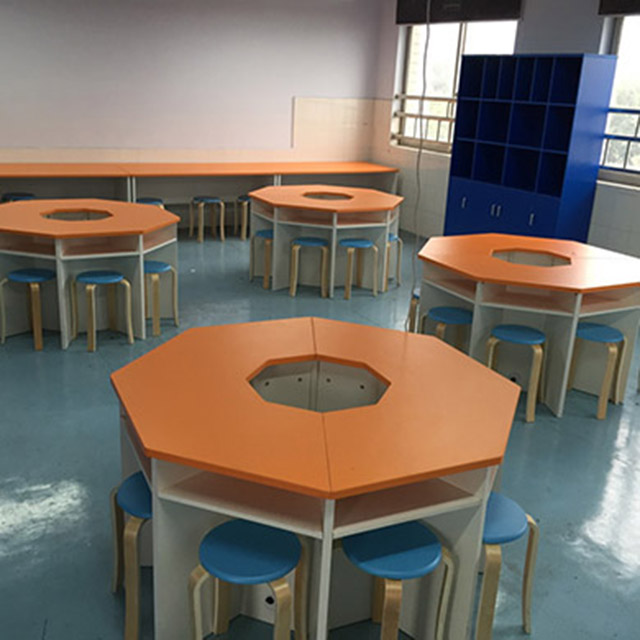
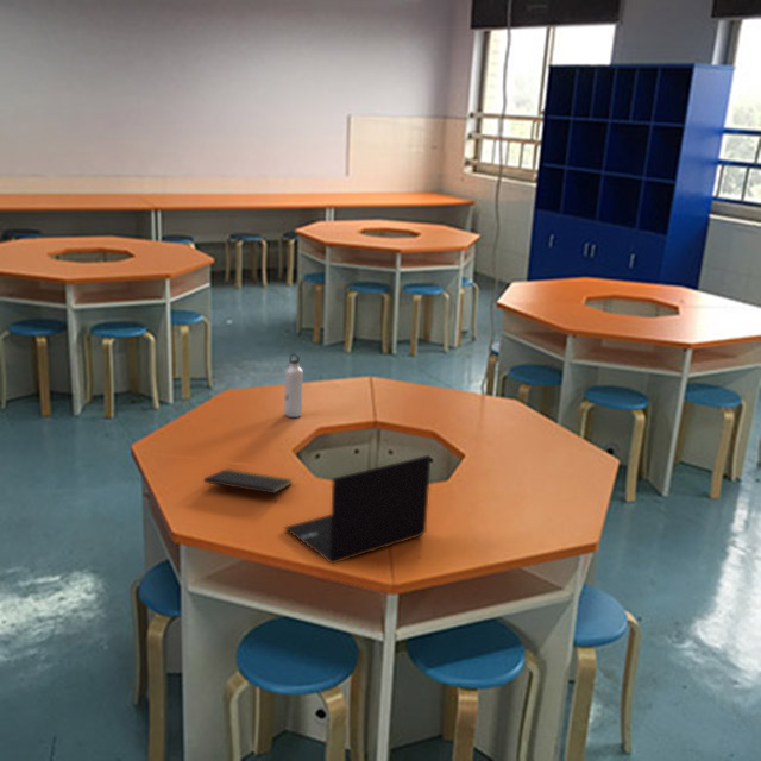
+ notepad [203,467,294,503]
+ laptop [283,454,432,565]
+ water bottle [283,352,304,419]
